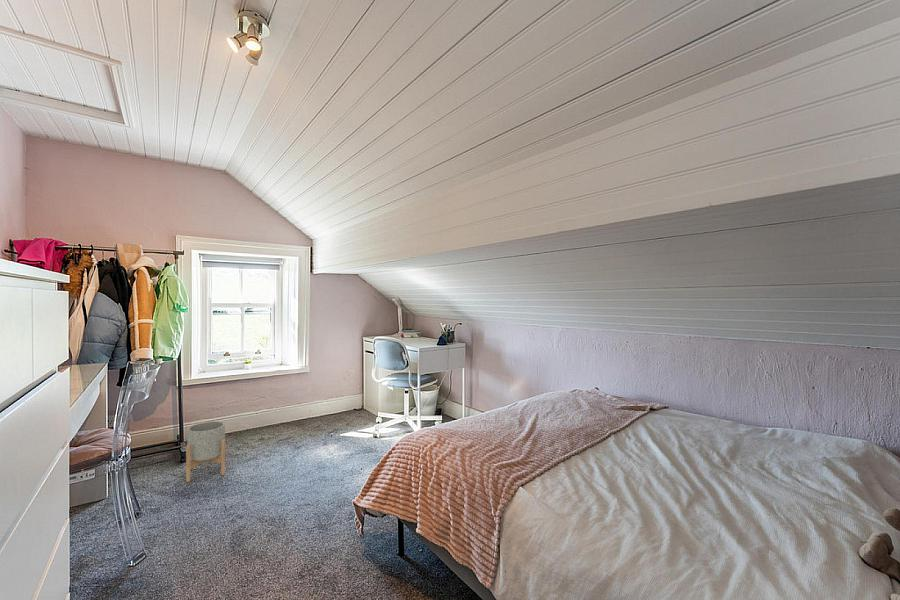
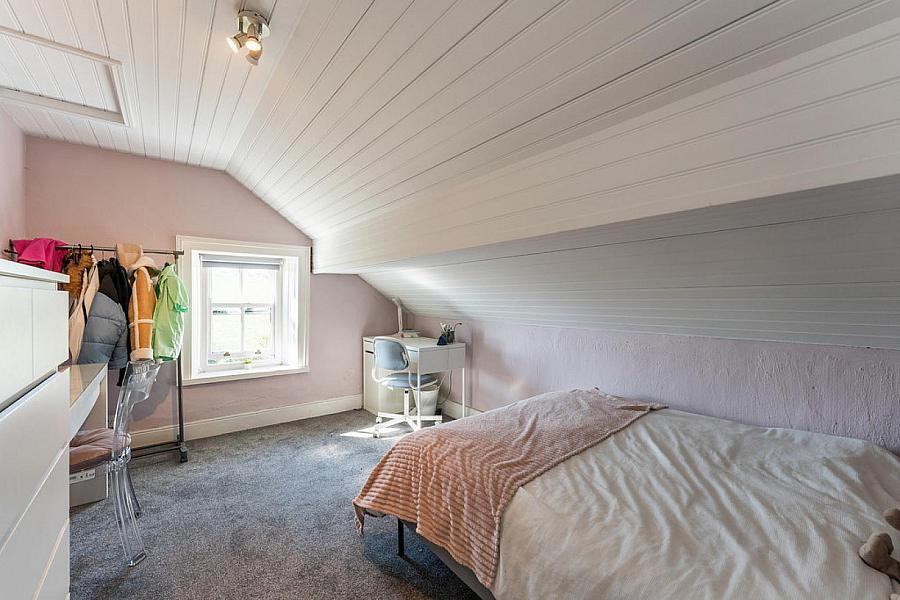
- planter [185,420,226,483]
